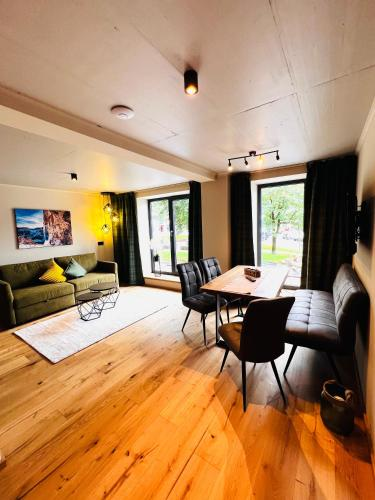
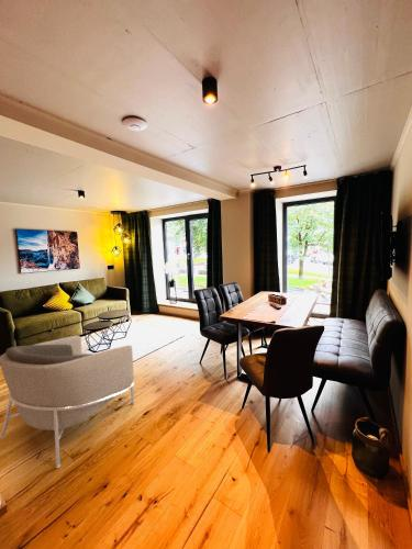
+ armchair [0,334,135,469]
